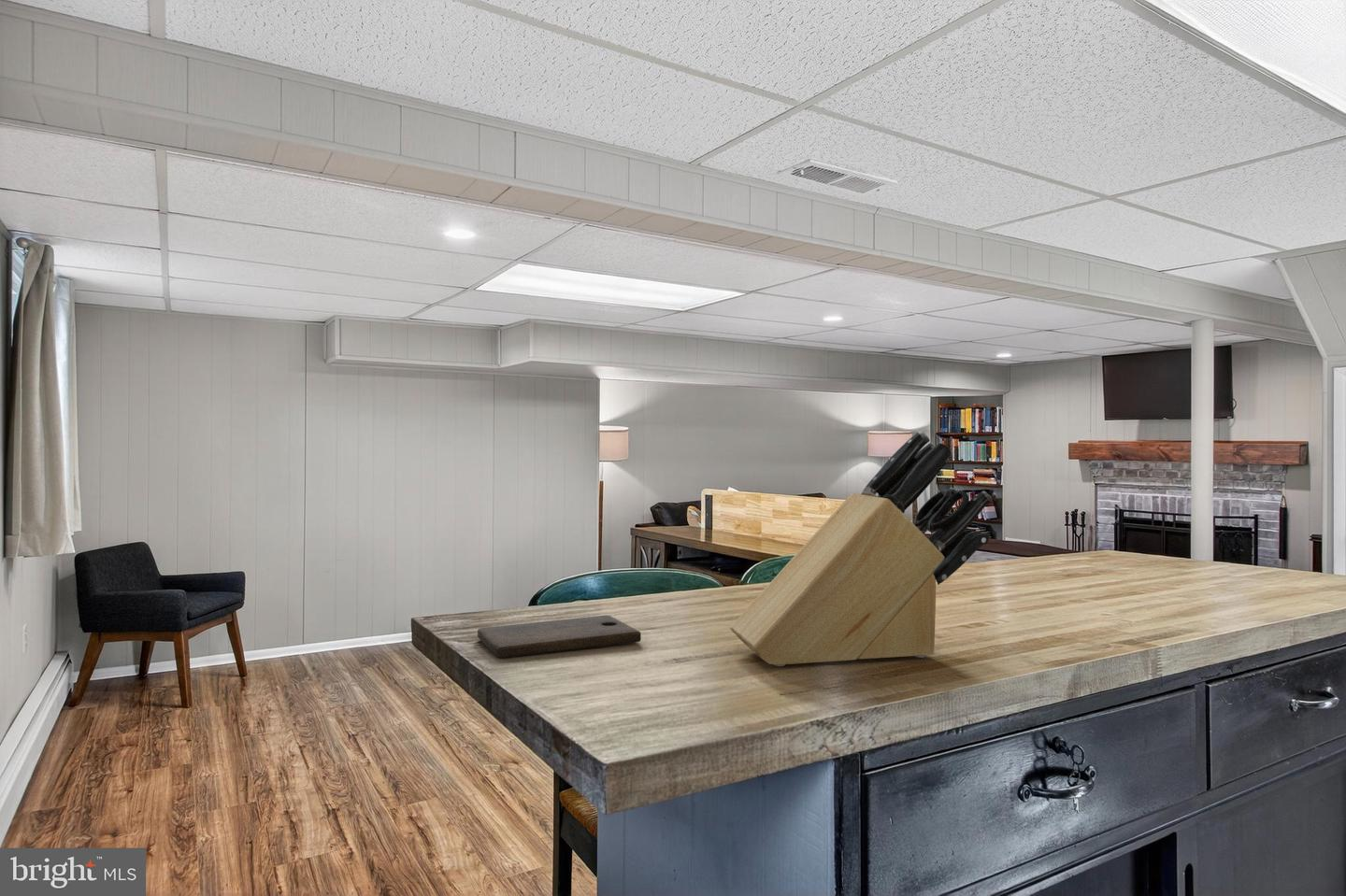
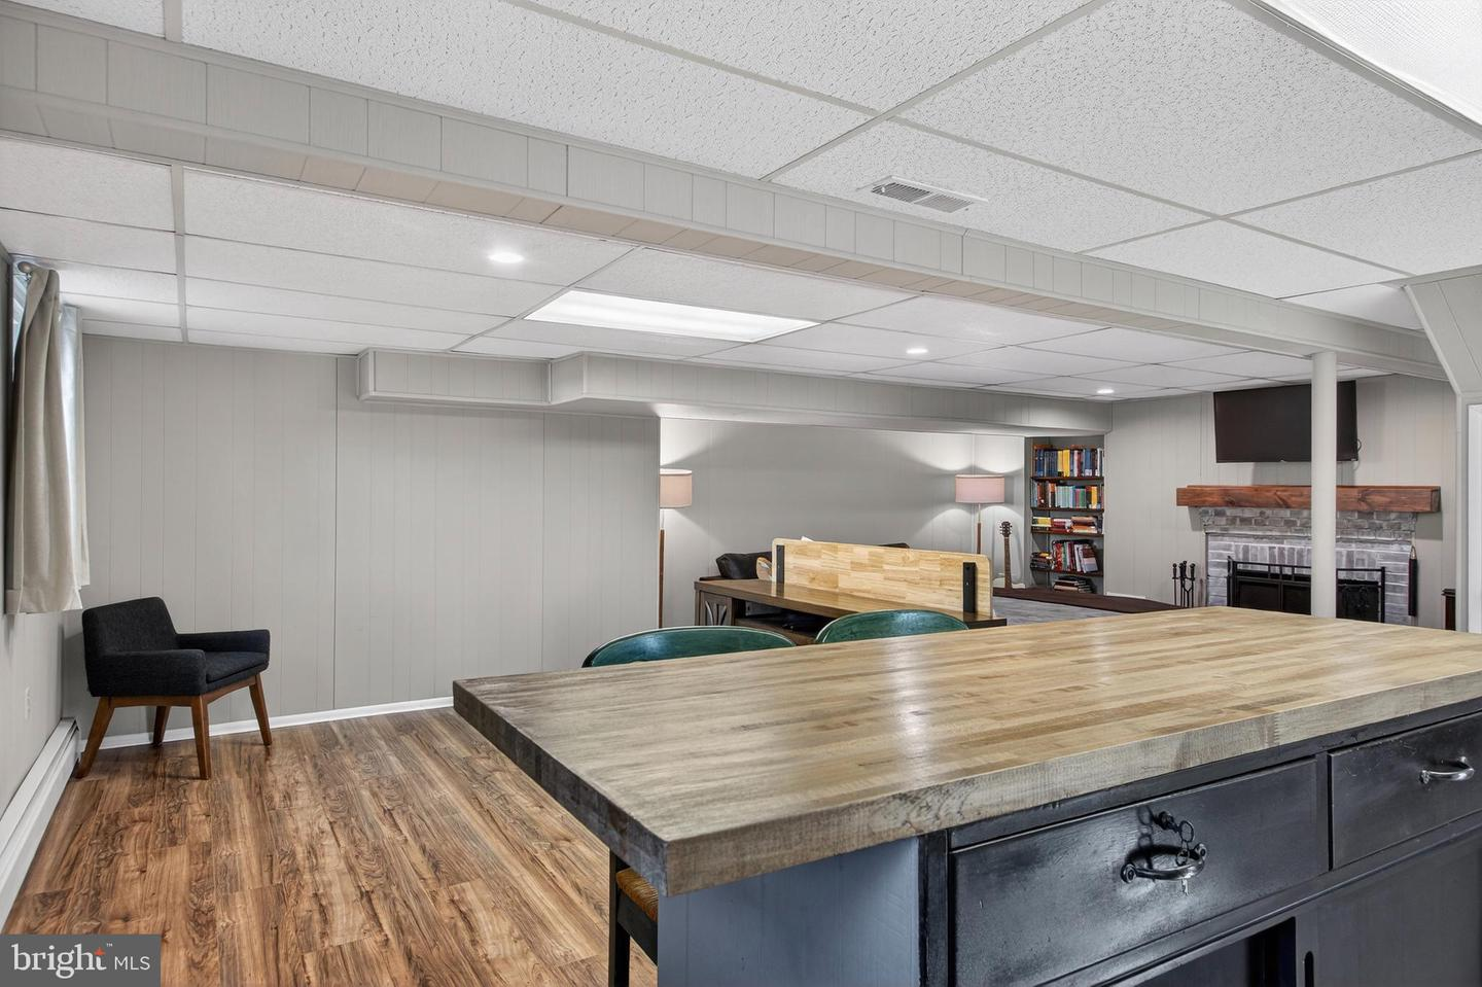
- knife block [729,430,994,667]
- cutting board [477,615,642,659]
